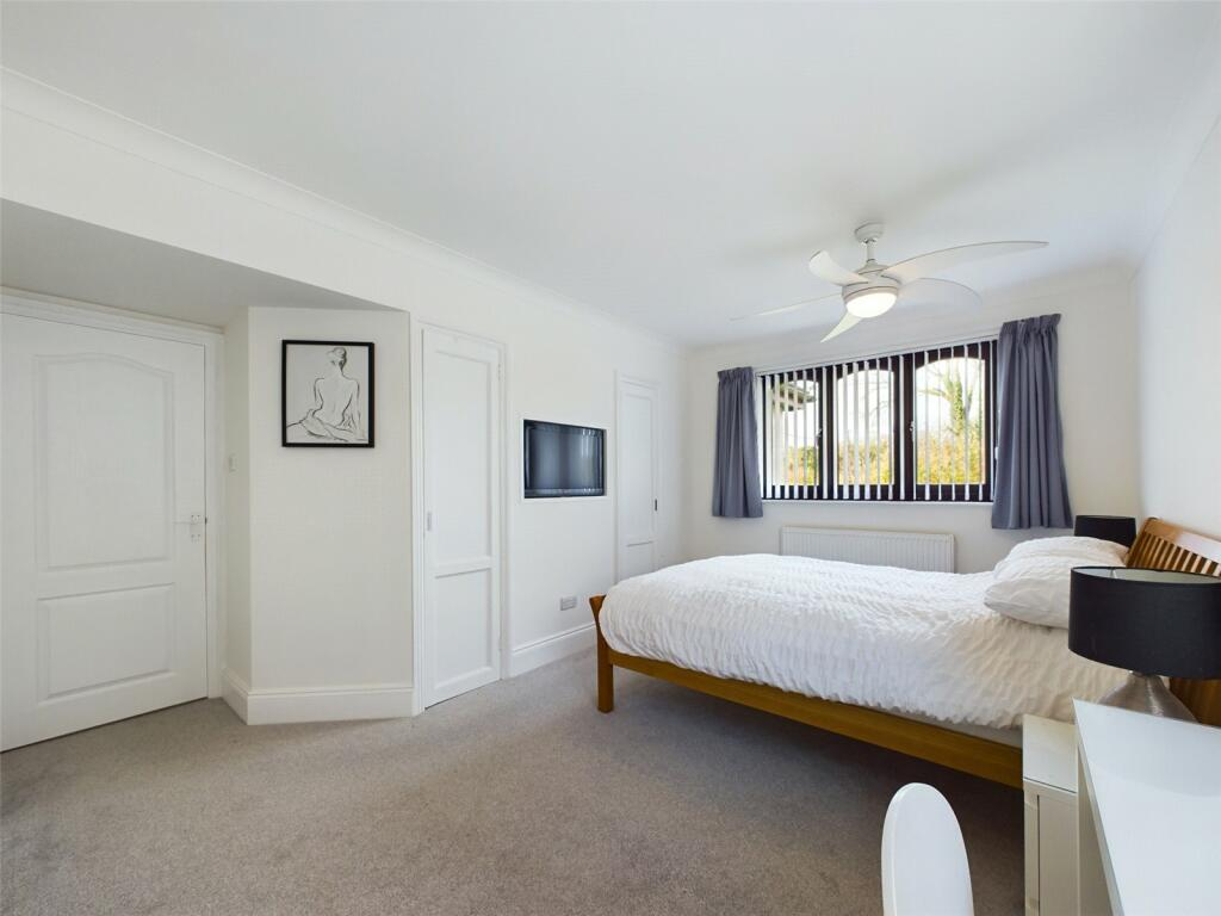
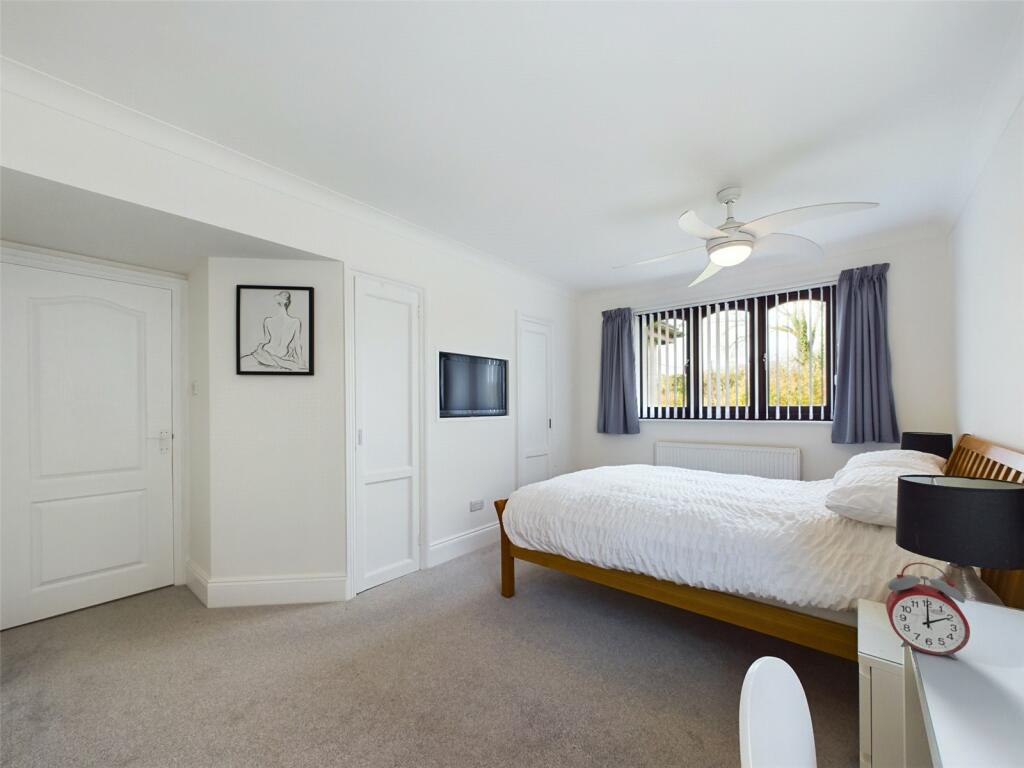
+ alarm clock [885,561,971,661]
